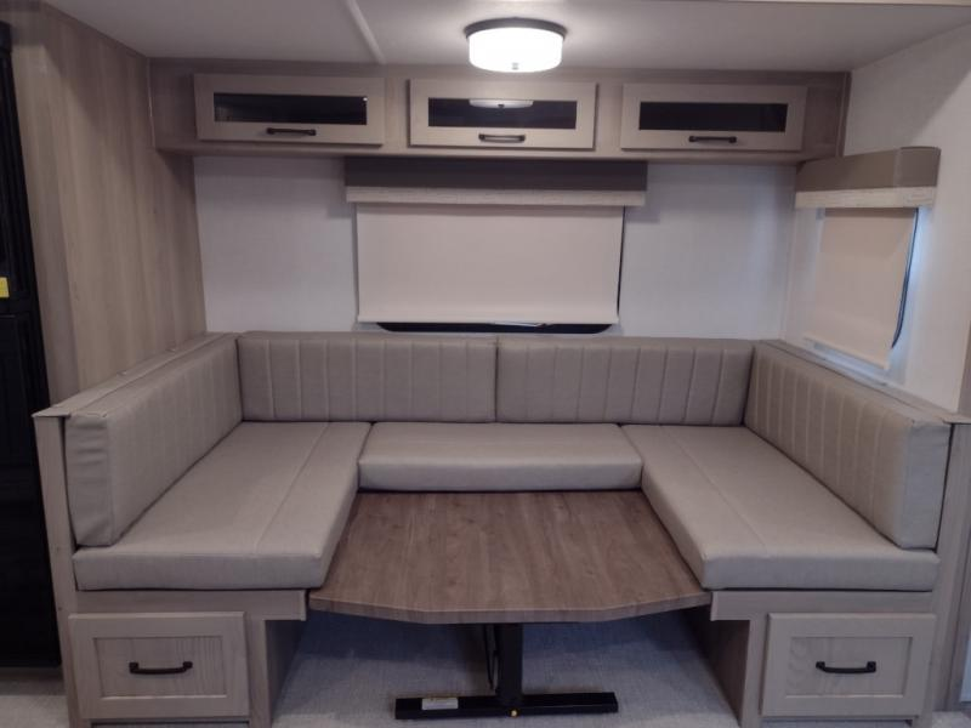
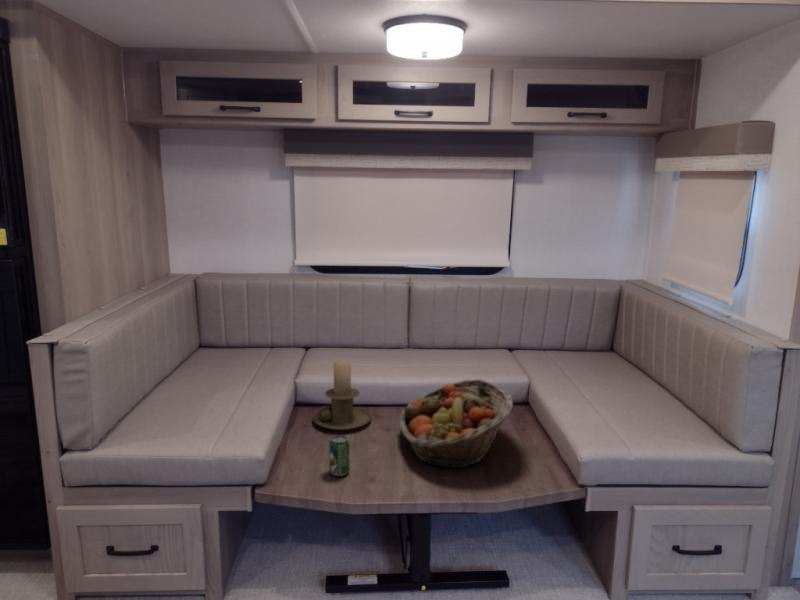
+ beverage can [328,435,351,477]
+ fruit basket [398,378,514,470]
+ candle holder [312,359,373,431]
